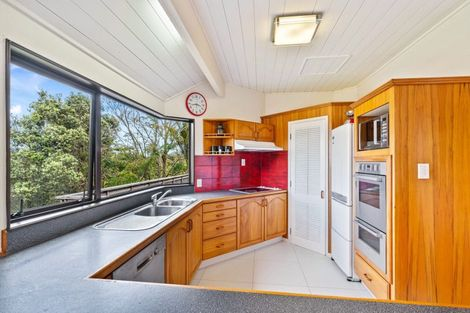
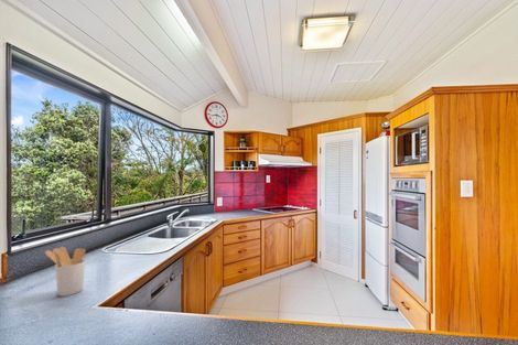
+ utensil holder [44,246,87,298]
